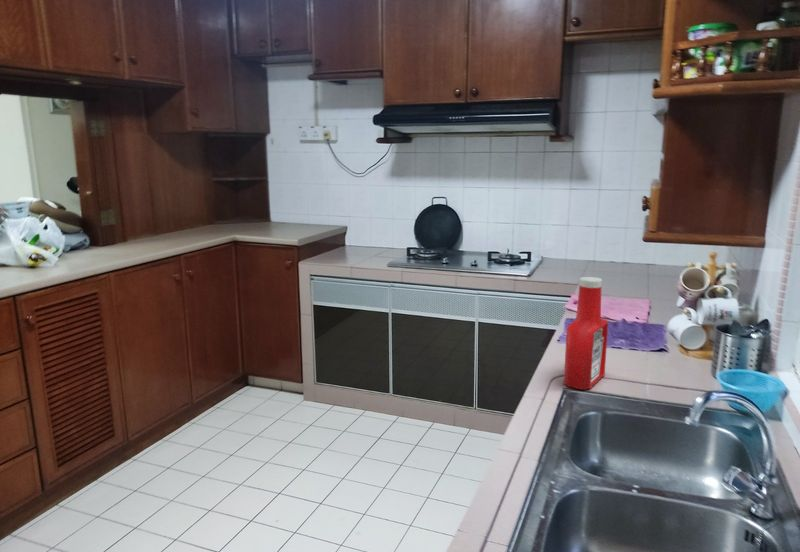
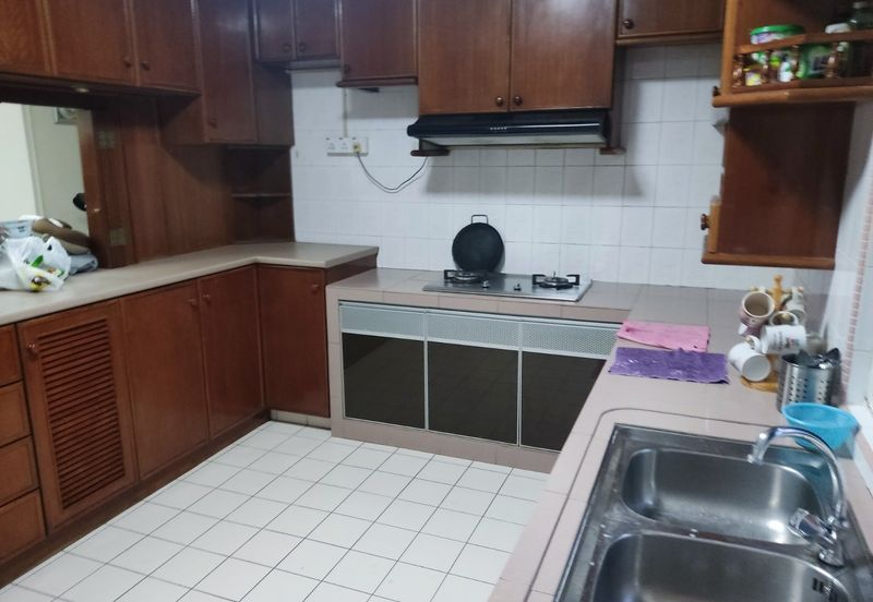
- soap bottle [563,276,609,391]
